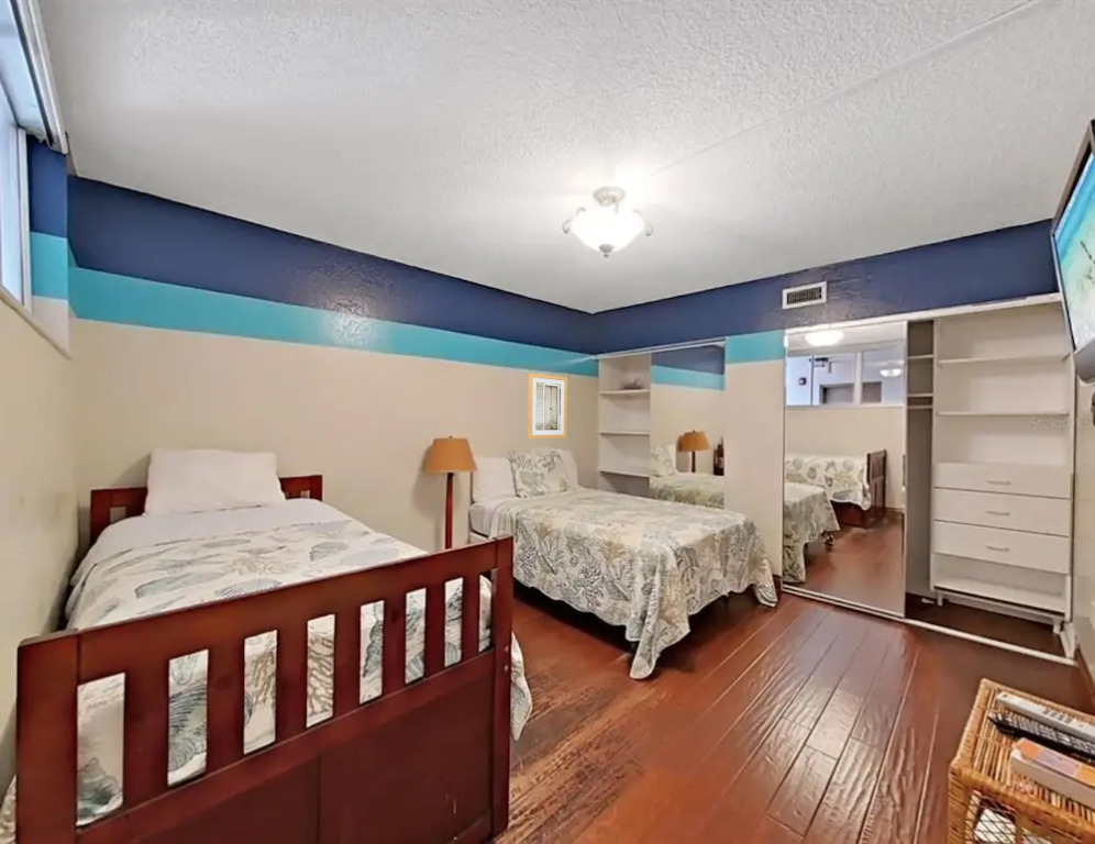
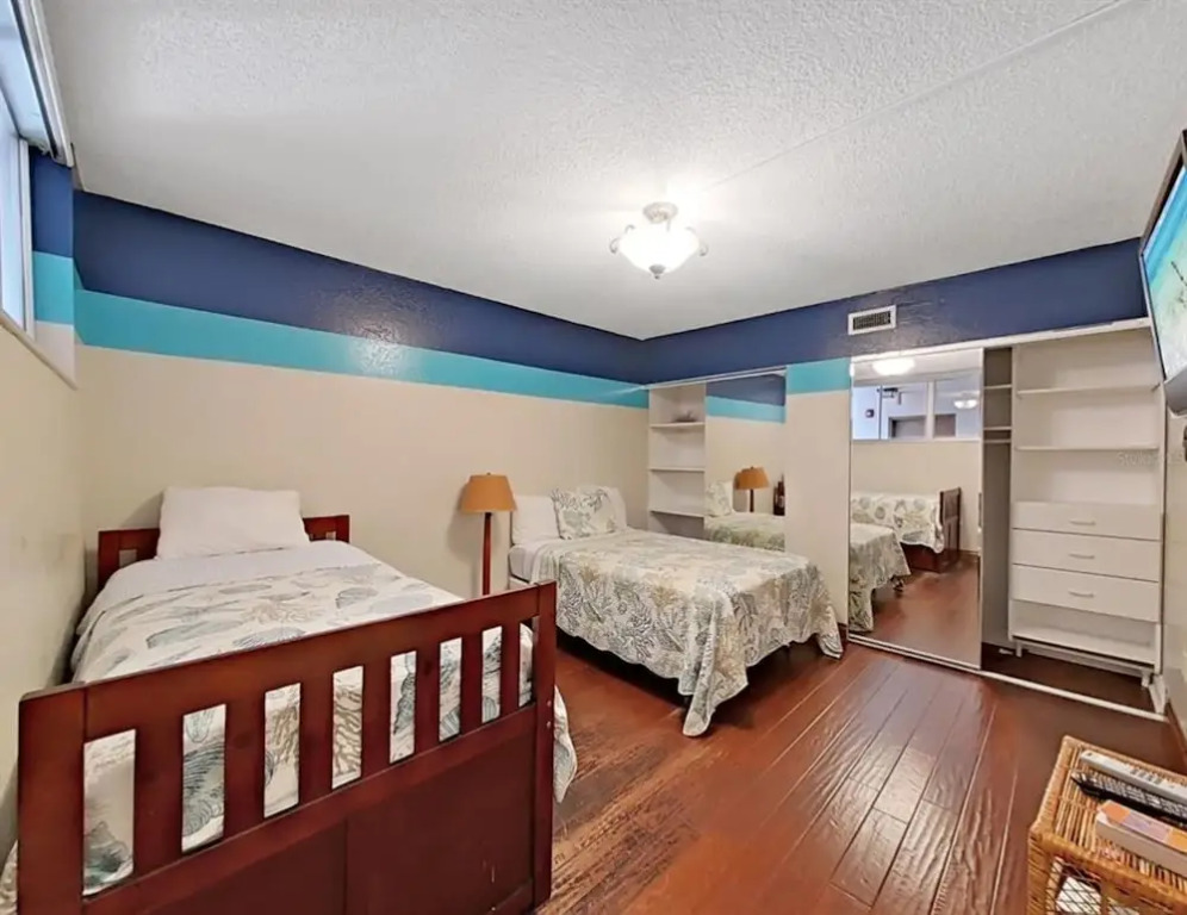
- wall art [527,373,568,440]
